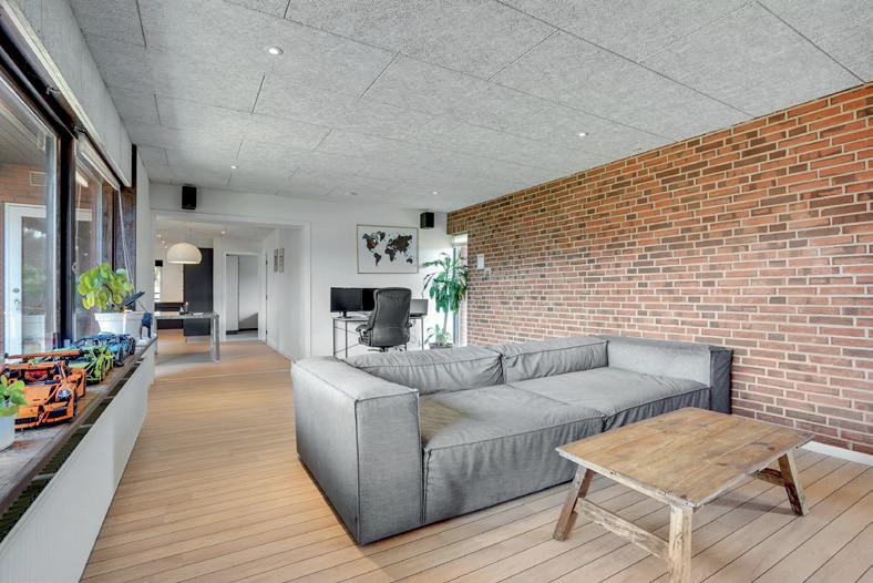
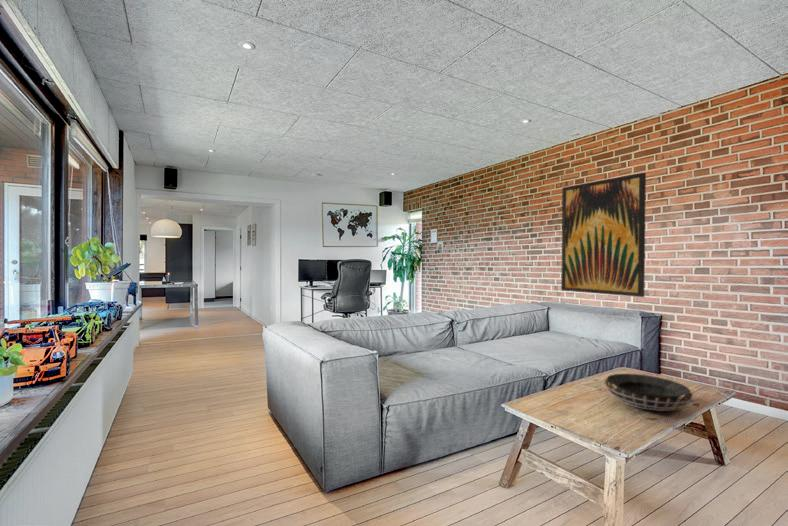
+ decorative bowl [604,373,694,412]
+ wall art [560,172,647,298]
